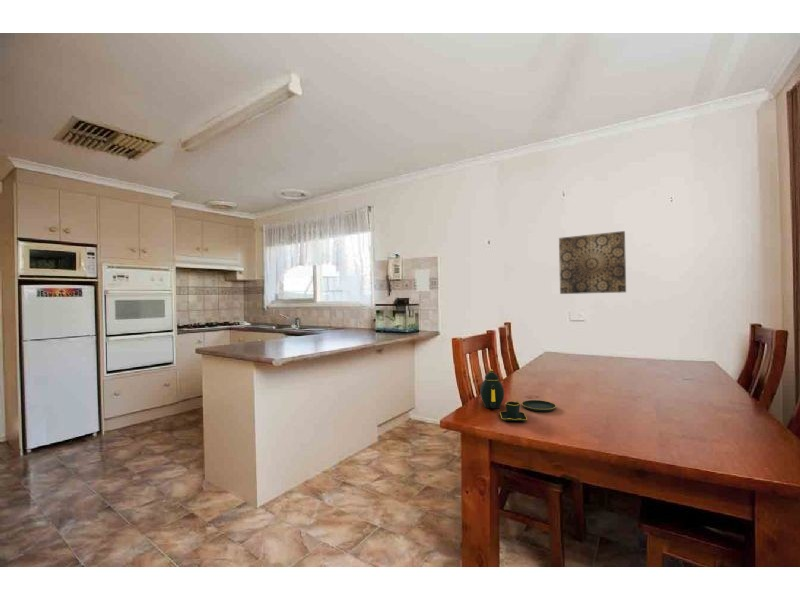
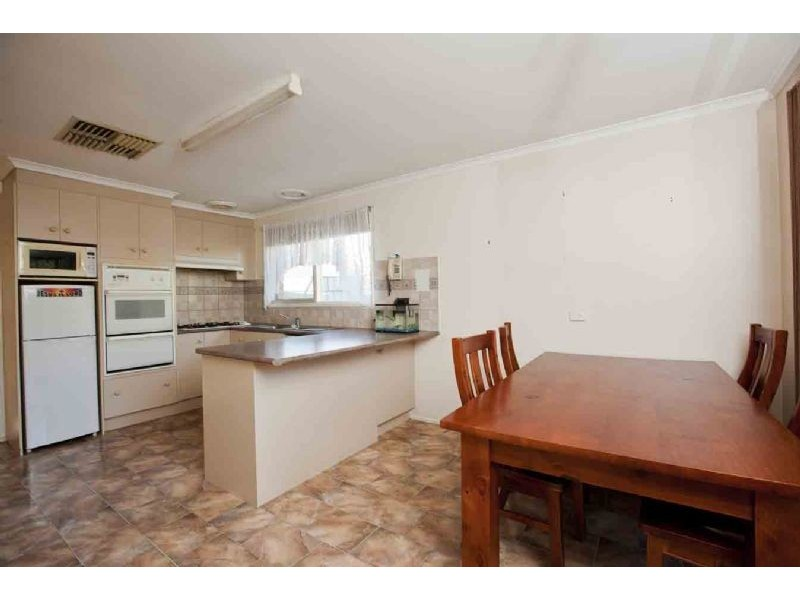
- teapot [479,369,557,422]
- wall art [558,230,627,295]
